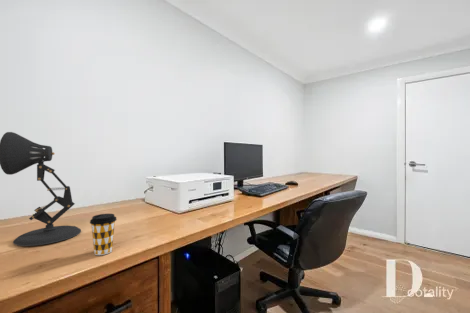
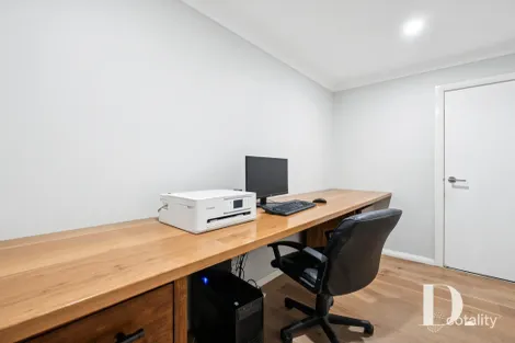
- coffee cup [89,213,118,256]
- desk lamp [0,131,82,247]
